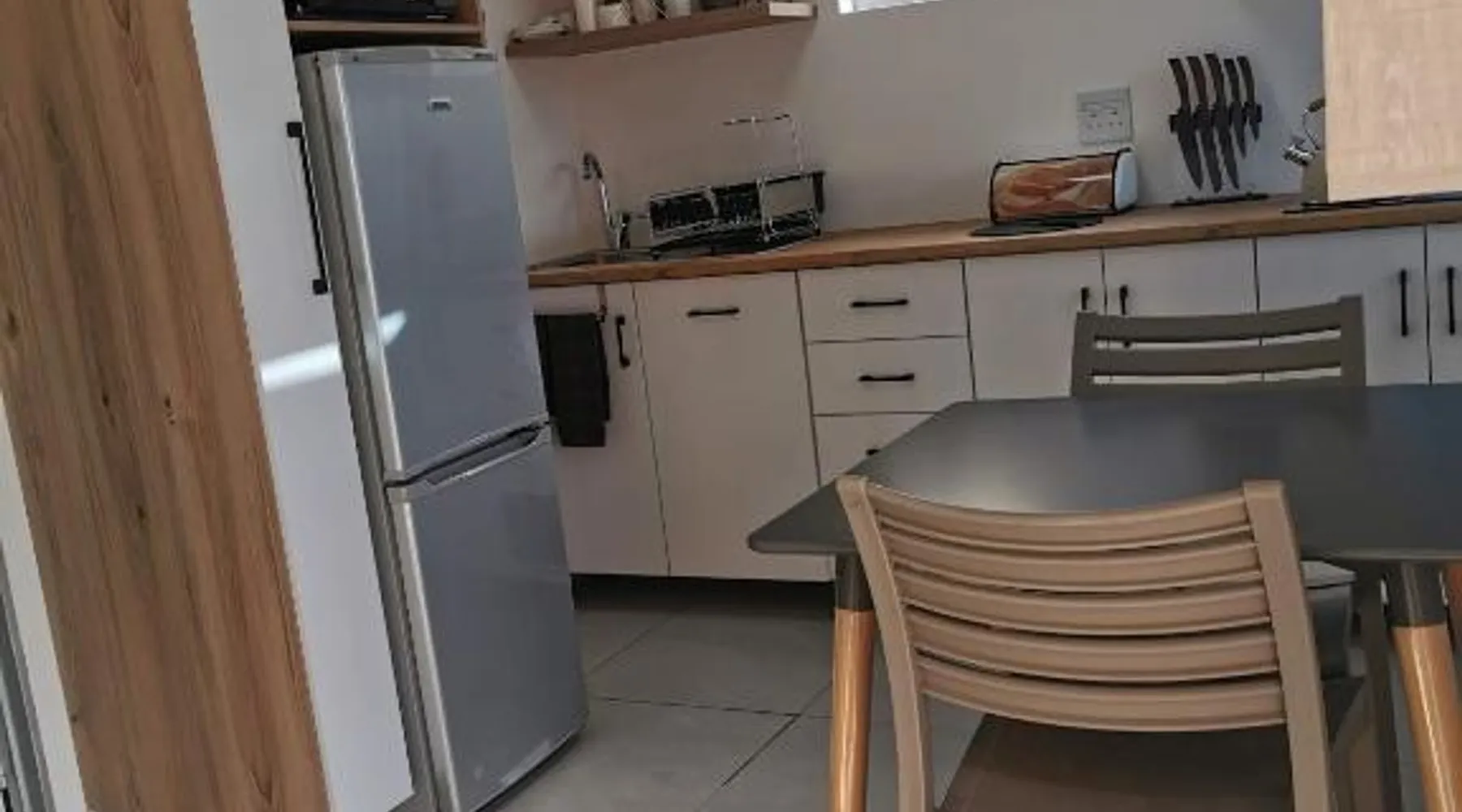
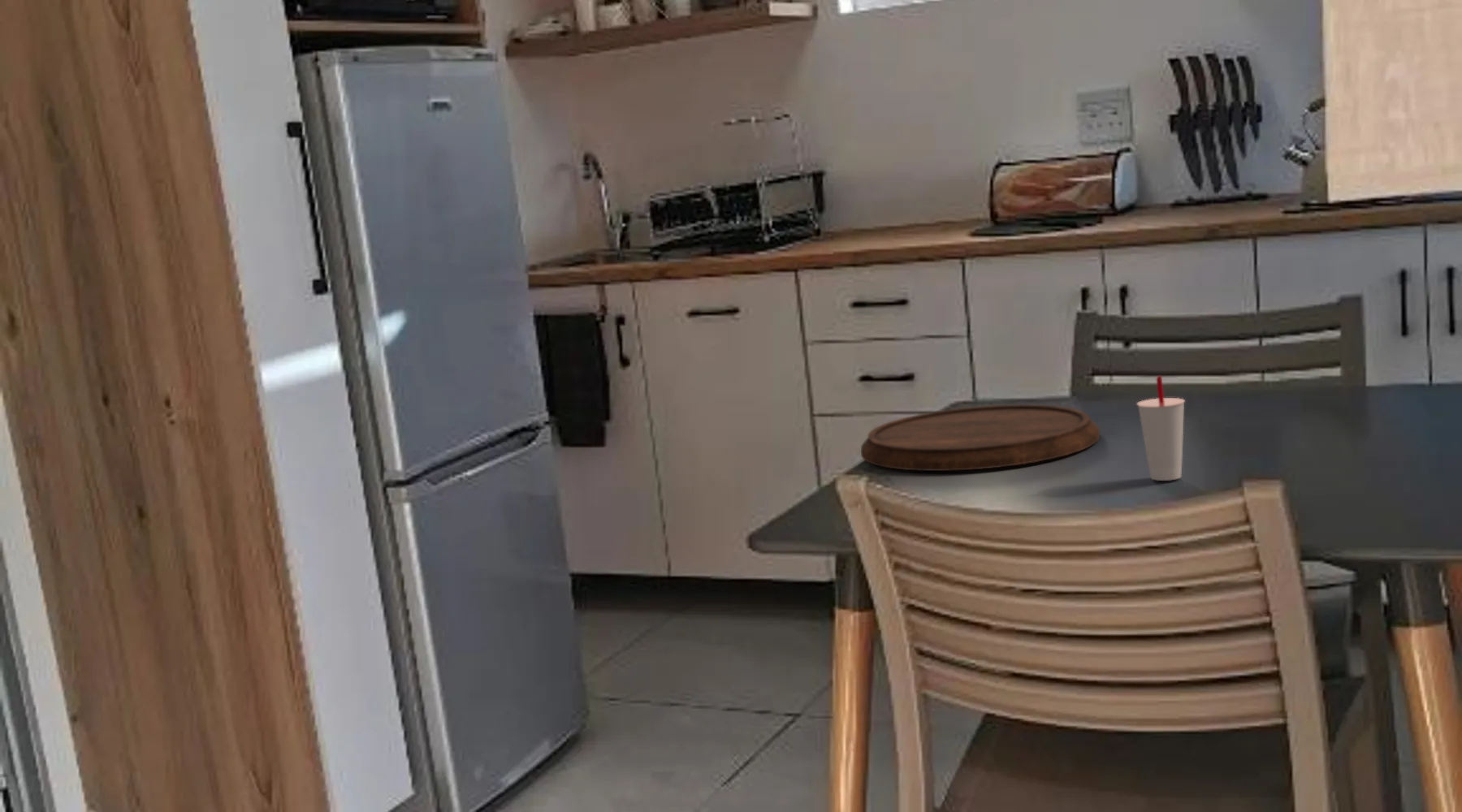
+ cup [1136,375,1186,482]
+ cutting board [860,404,1101,472]
